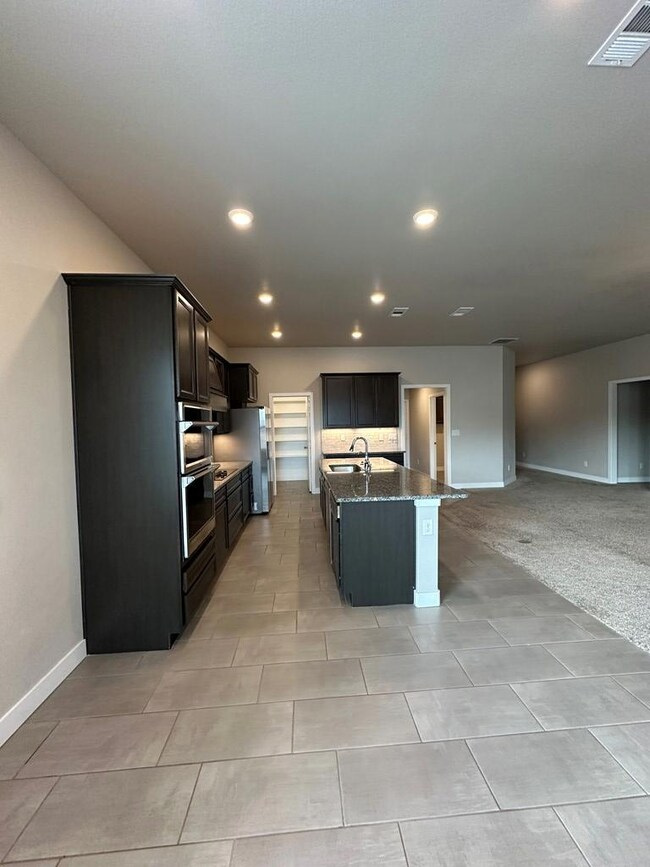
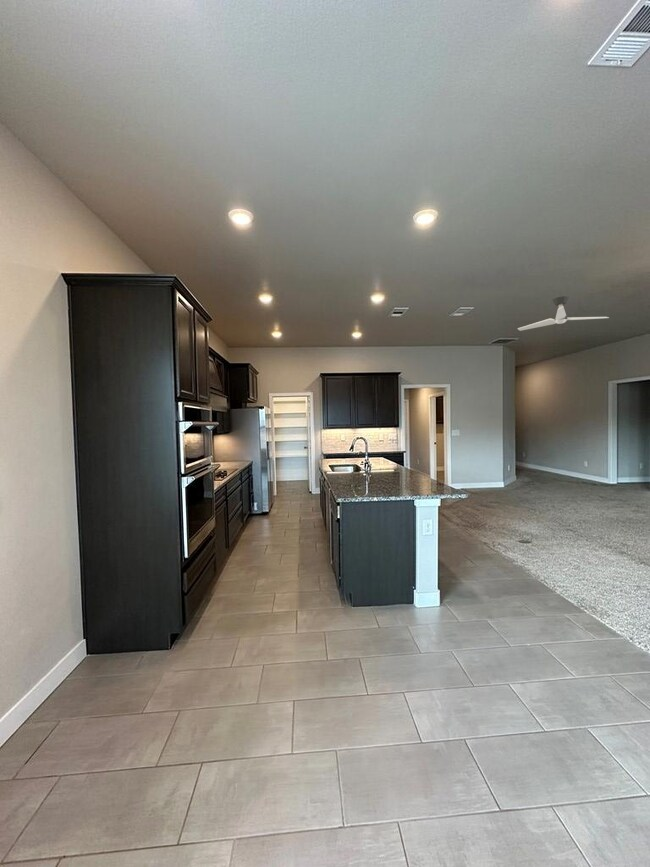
+ ceiling fan [517,295,610,332]
